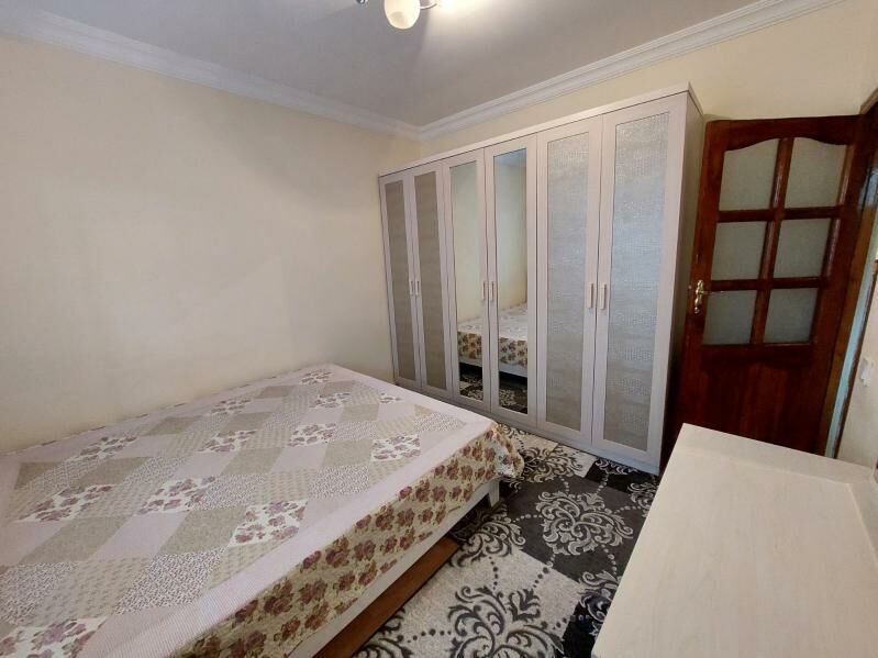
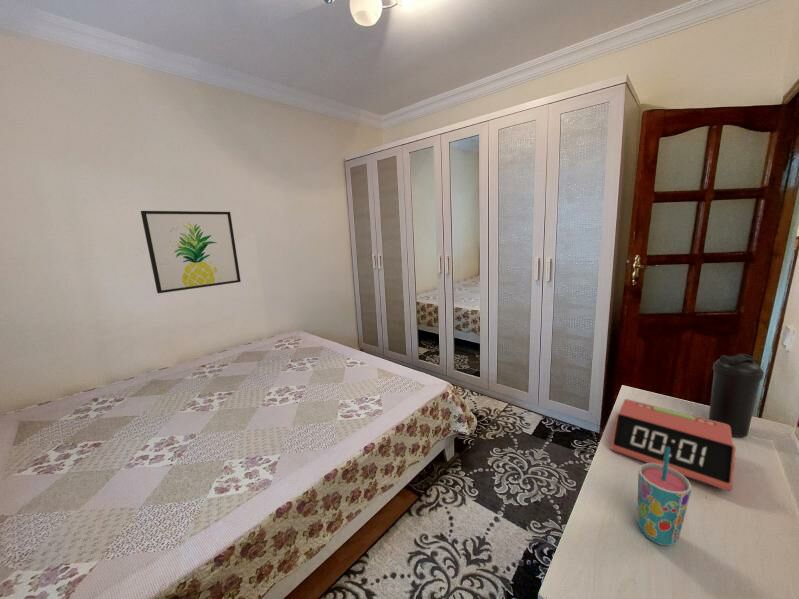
+ water bottle [708,353,765,438]
+ cup [636,447,692,547]
+ wall art [140,210,242,294]
+ alarm clock [610,398,737,493]
